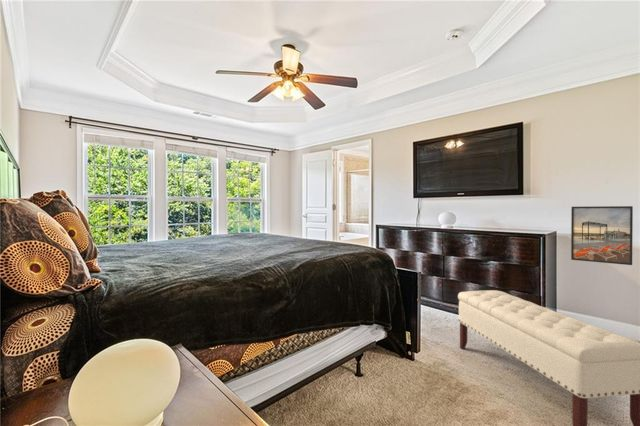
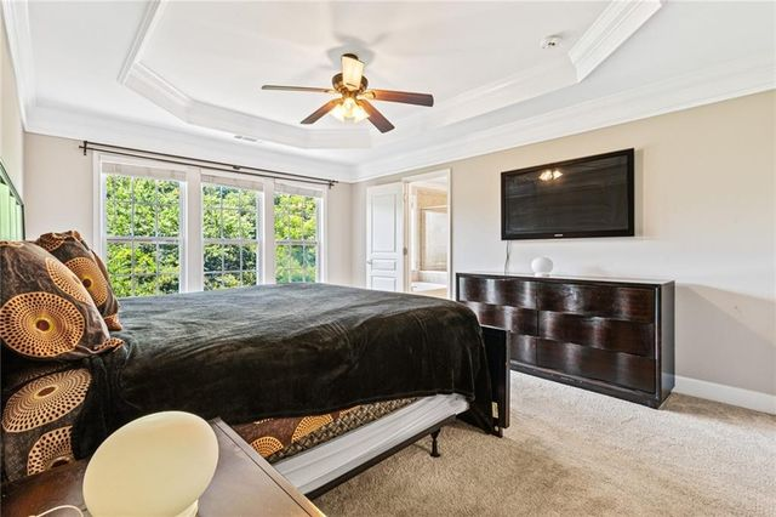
- bench [457,289,640,426]
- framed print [570,205,634,266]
